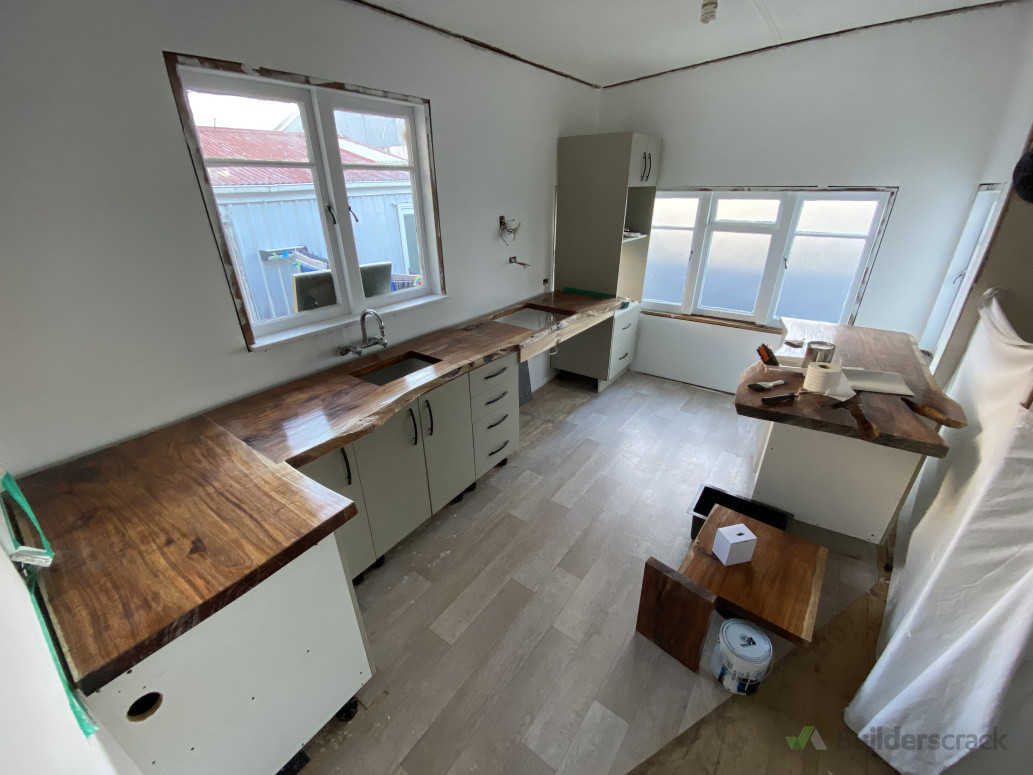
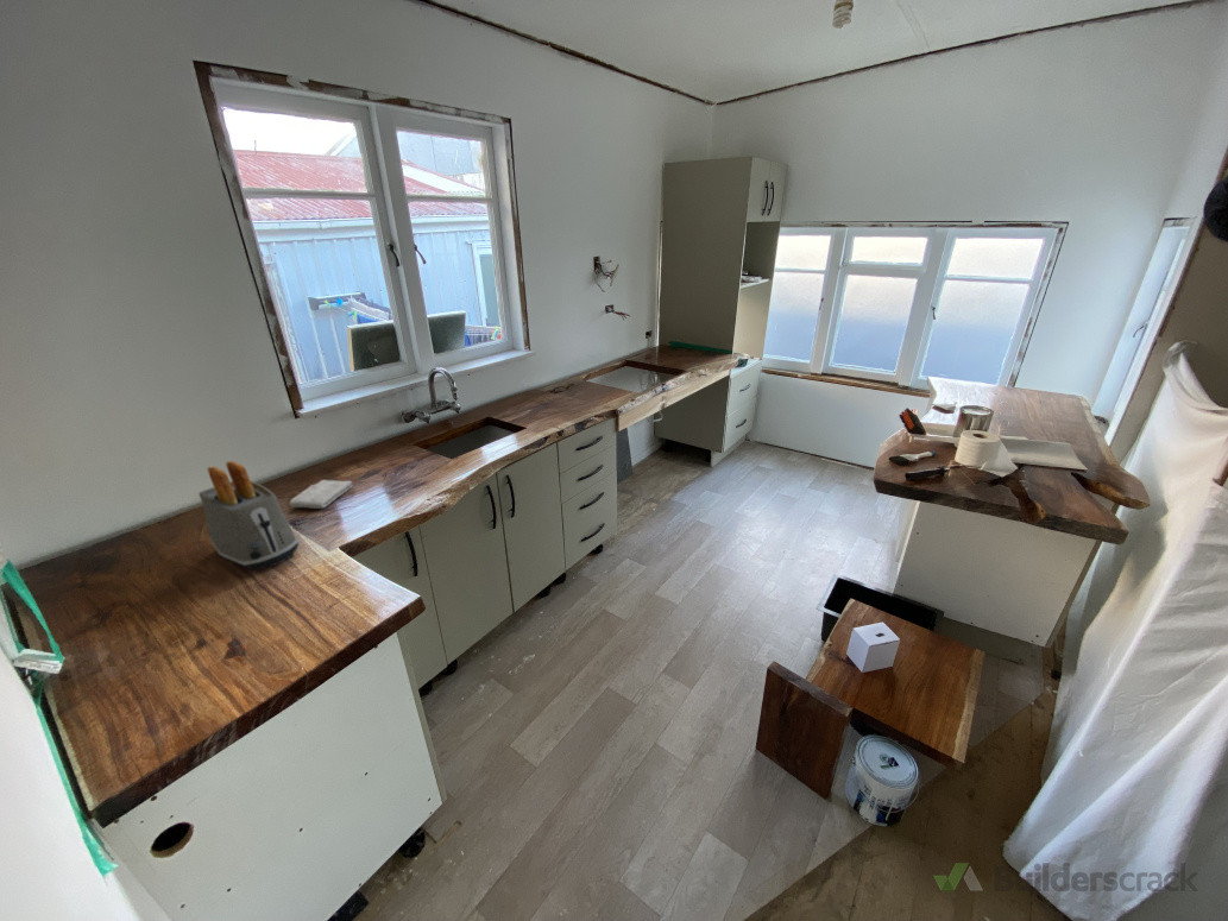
+ washcloth [288,479,354,510]
+ toaster [199,460,300,570]
